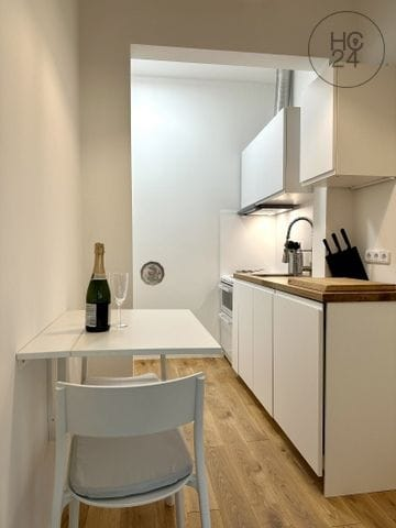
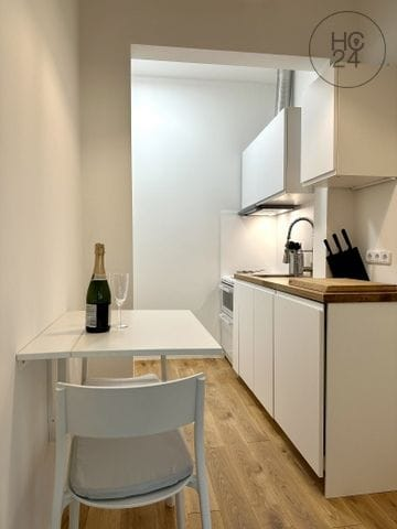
- decorative plate [140,260,166,286]
